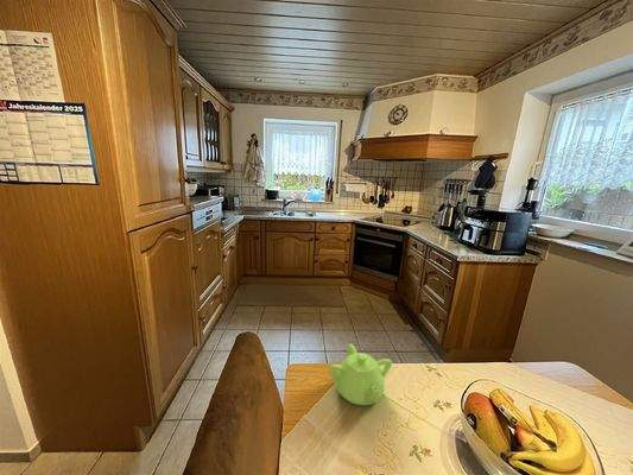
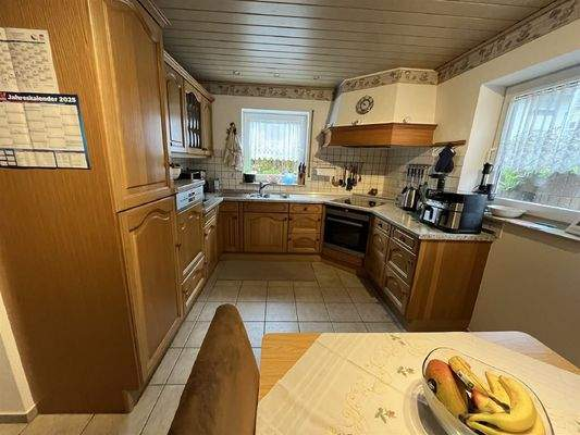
- teapot [328,343,393,406]
